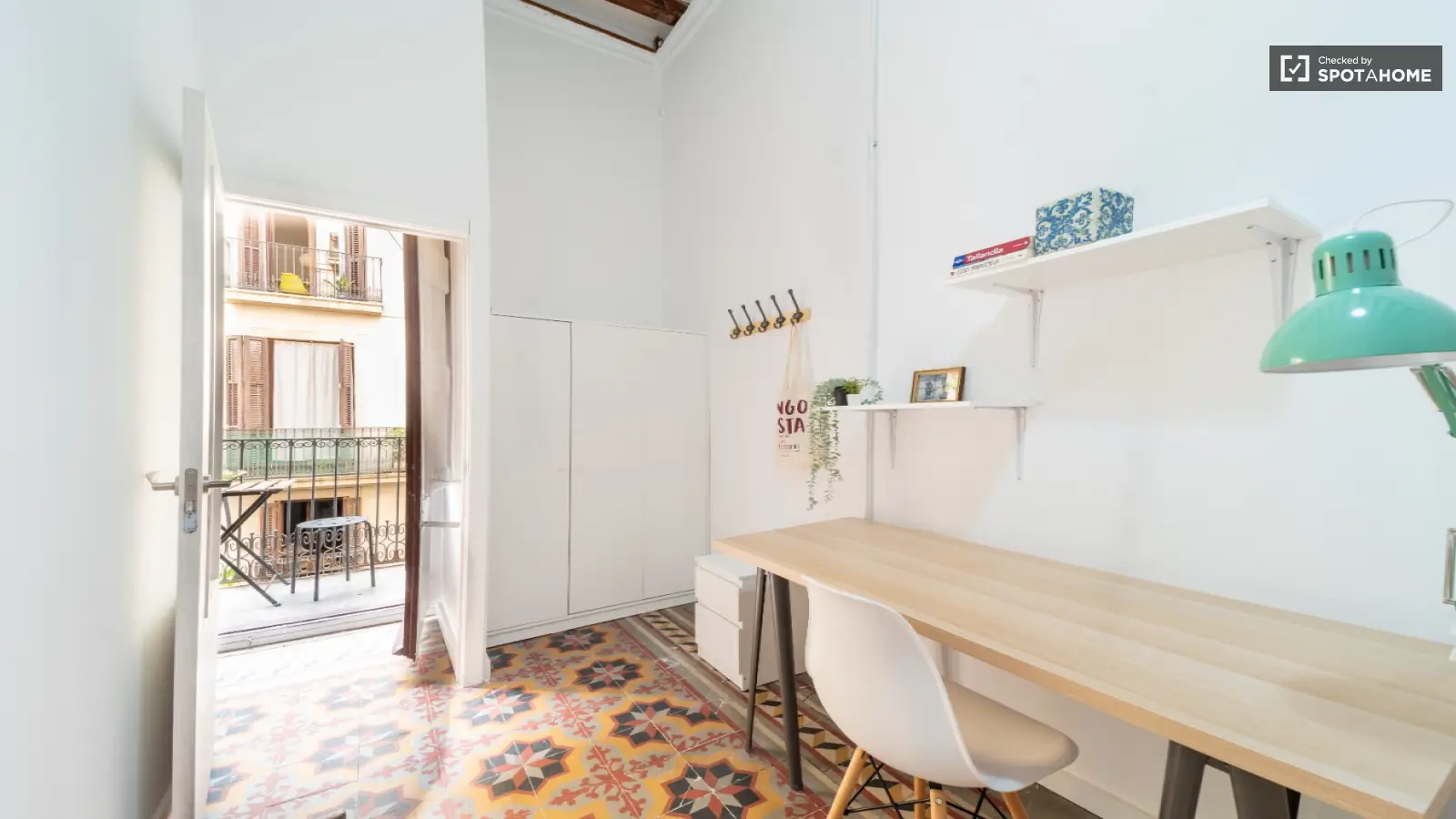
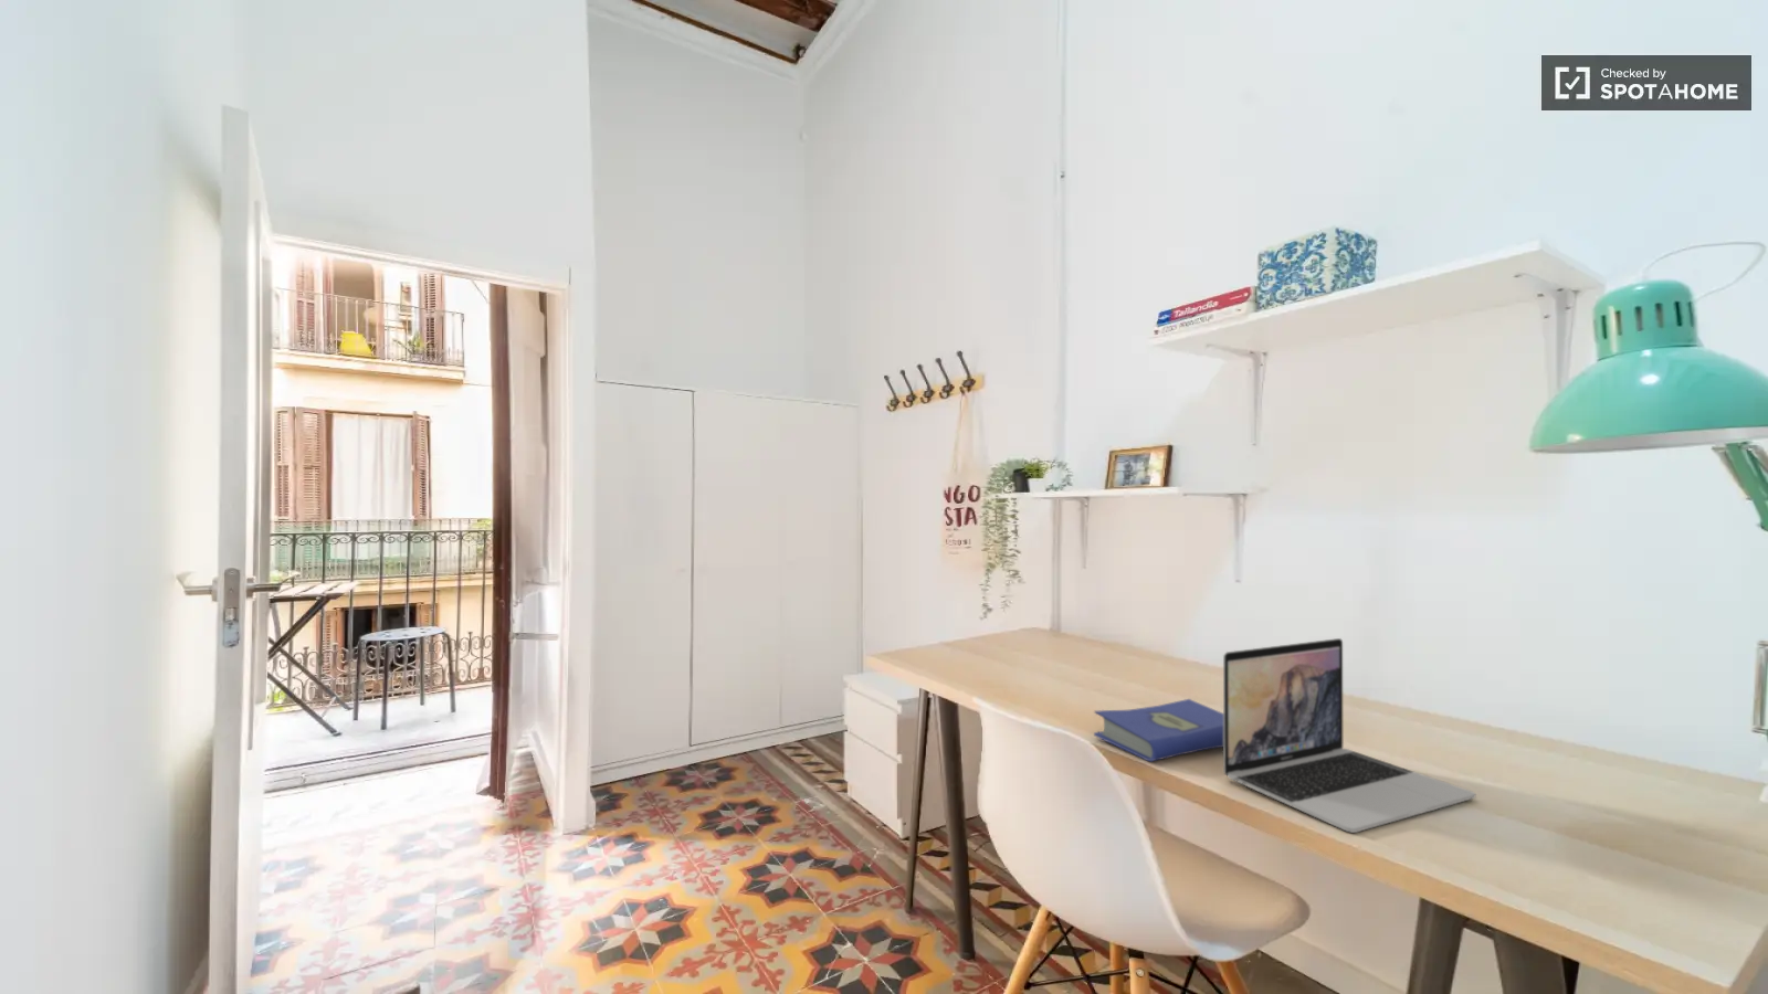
+ hardcover book [1093,698,1223,762]
+ laptop [1222,637,1477,834]
